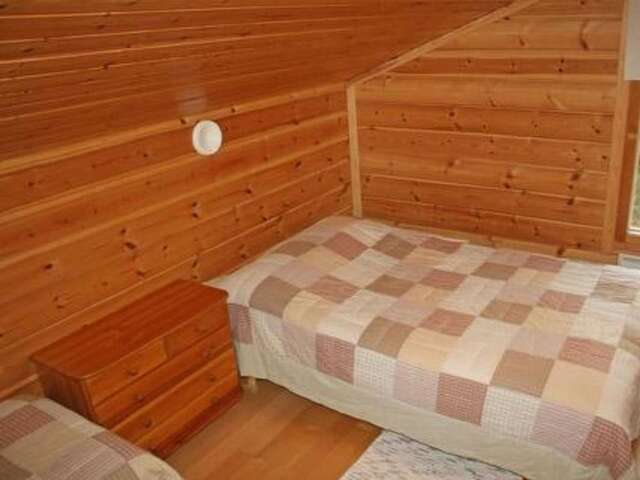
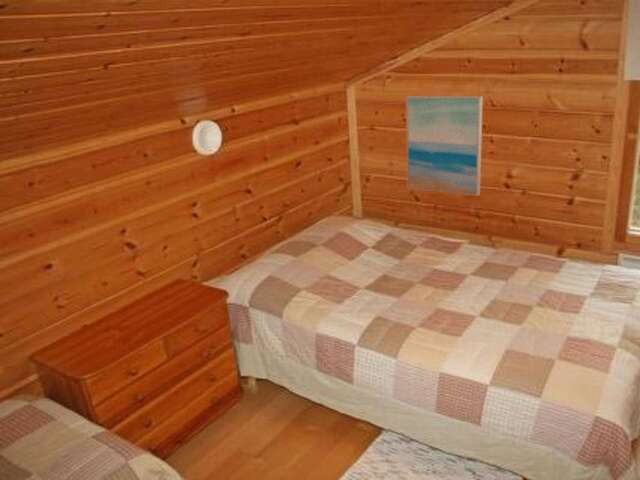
+ wall art [405,94,484,197]
